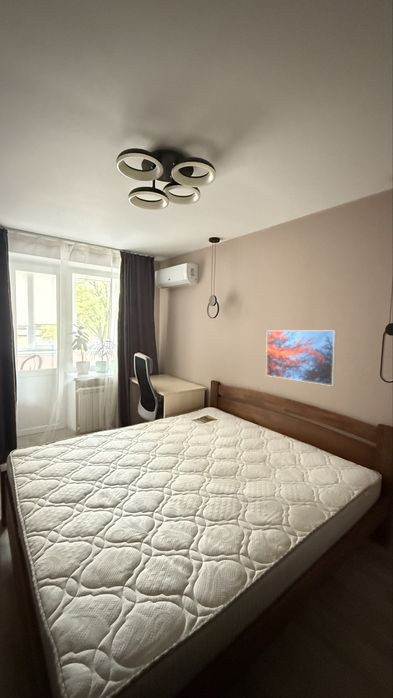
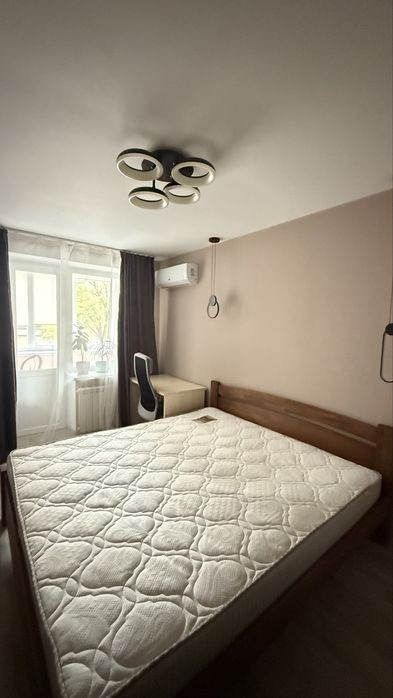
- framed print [265,329,338,387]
